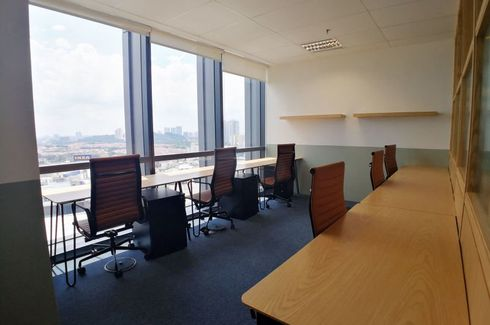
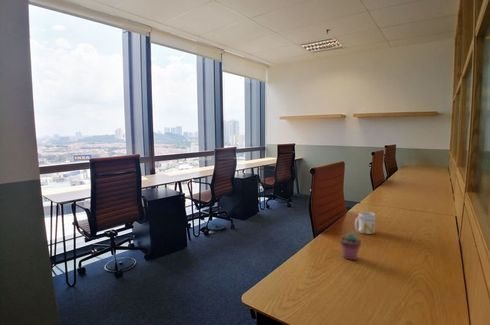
+ mug [354,211,376,235]
+ potted succulent [339,231,362,261]
